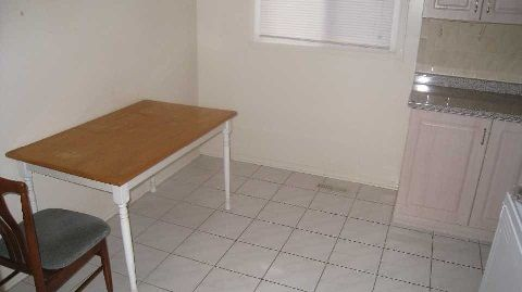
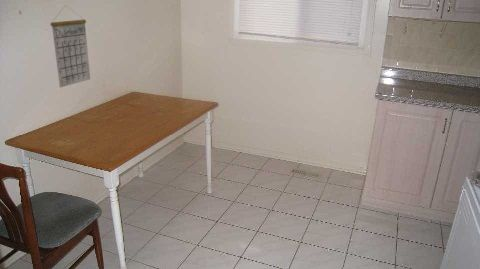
+ calendar [50,4,91,89]
